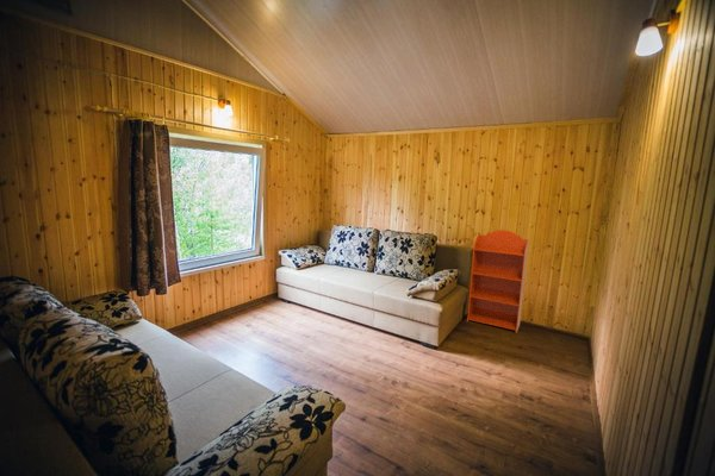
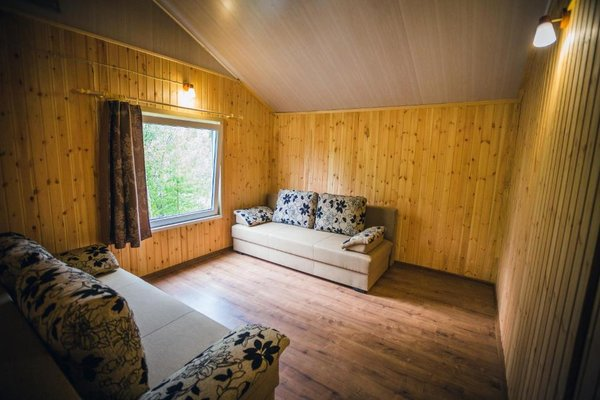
- bookcase [466,228,530,333]
